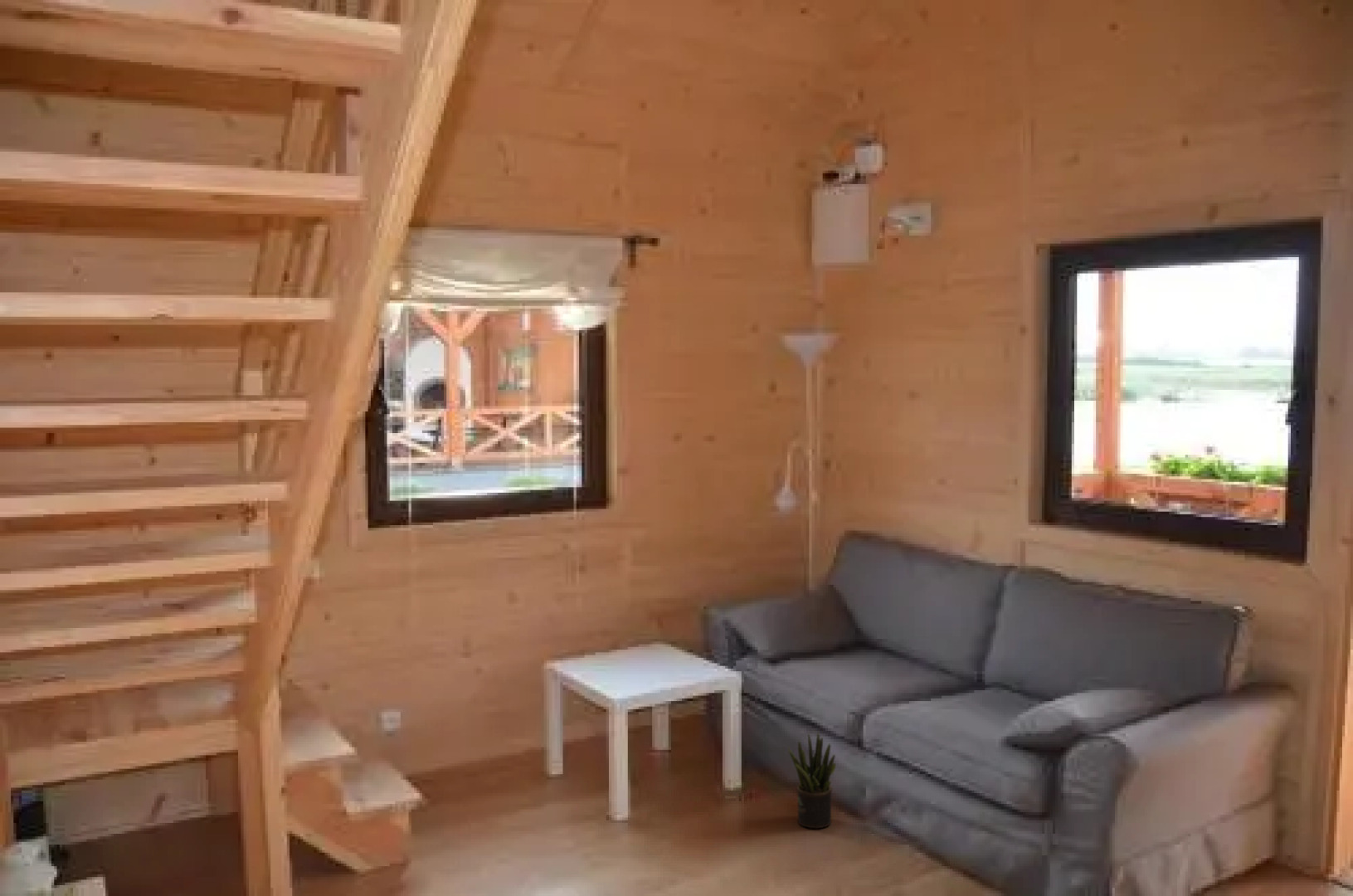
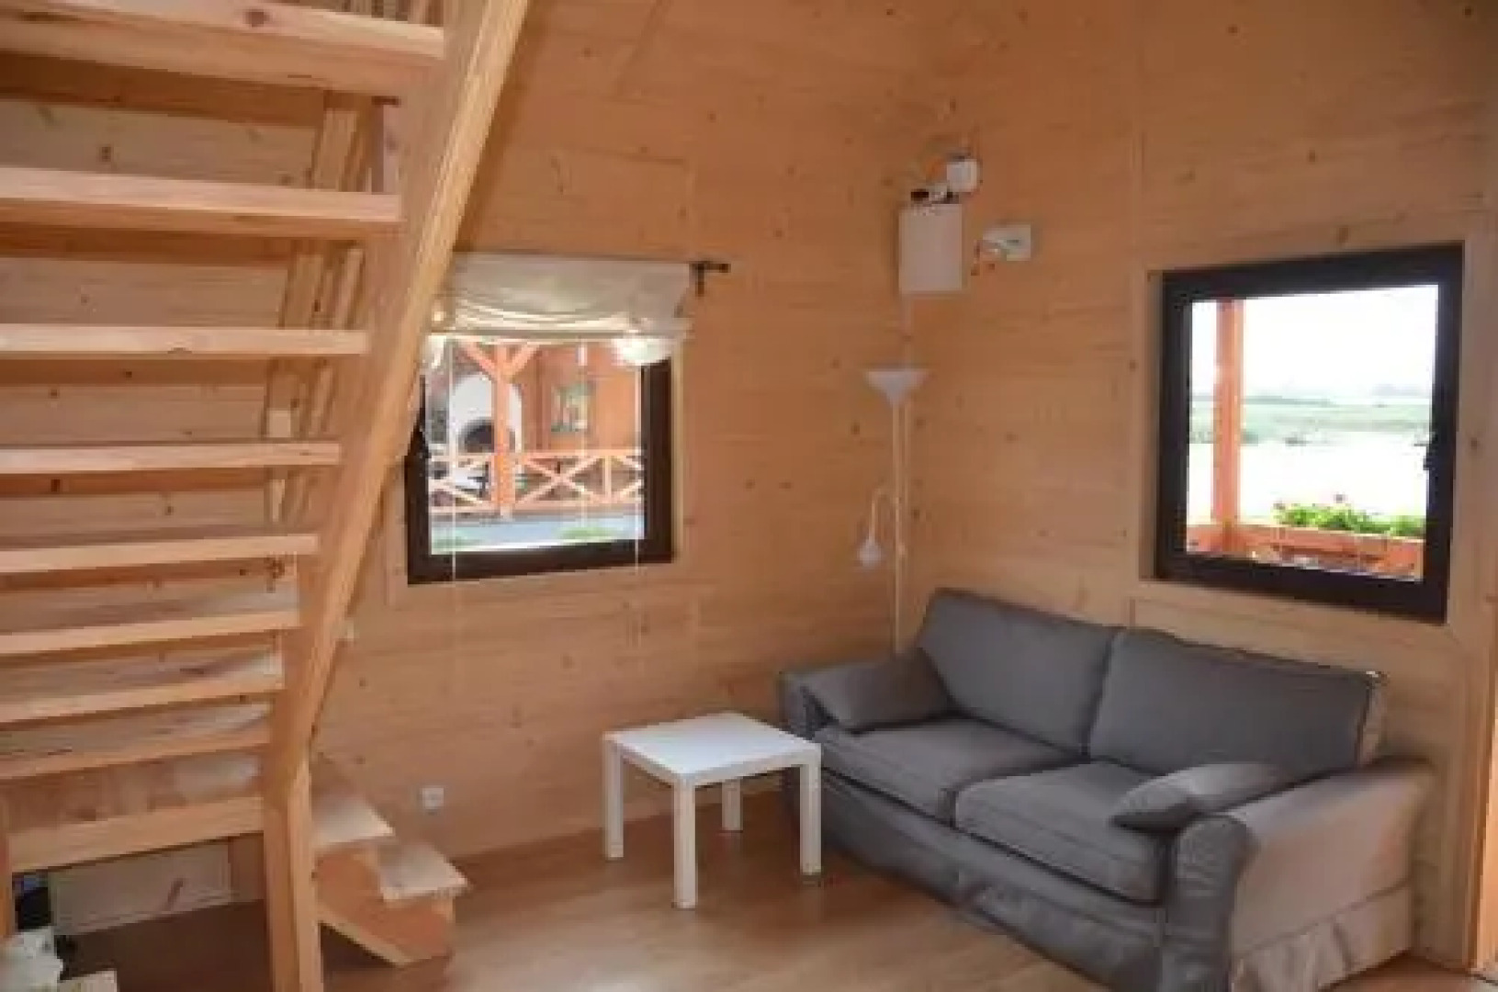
- potted plant [788,732,837,830]
